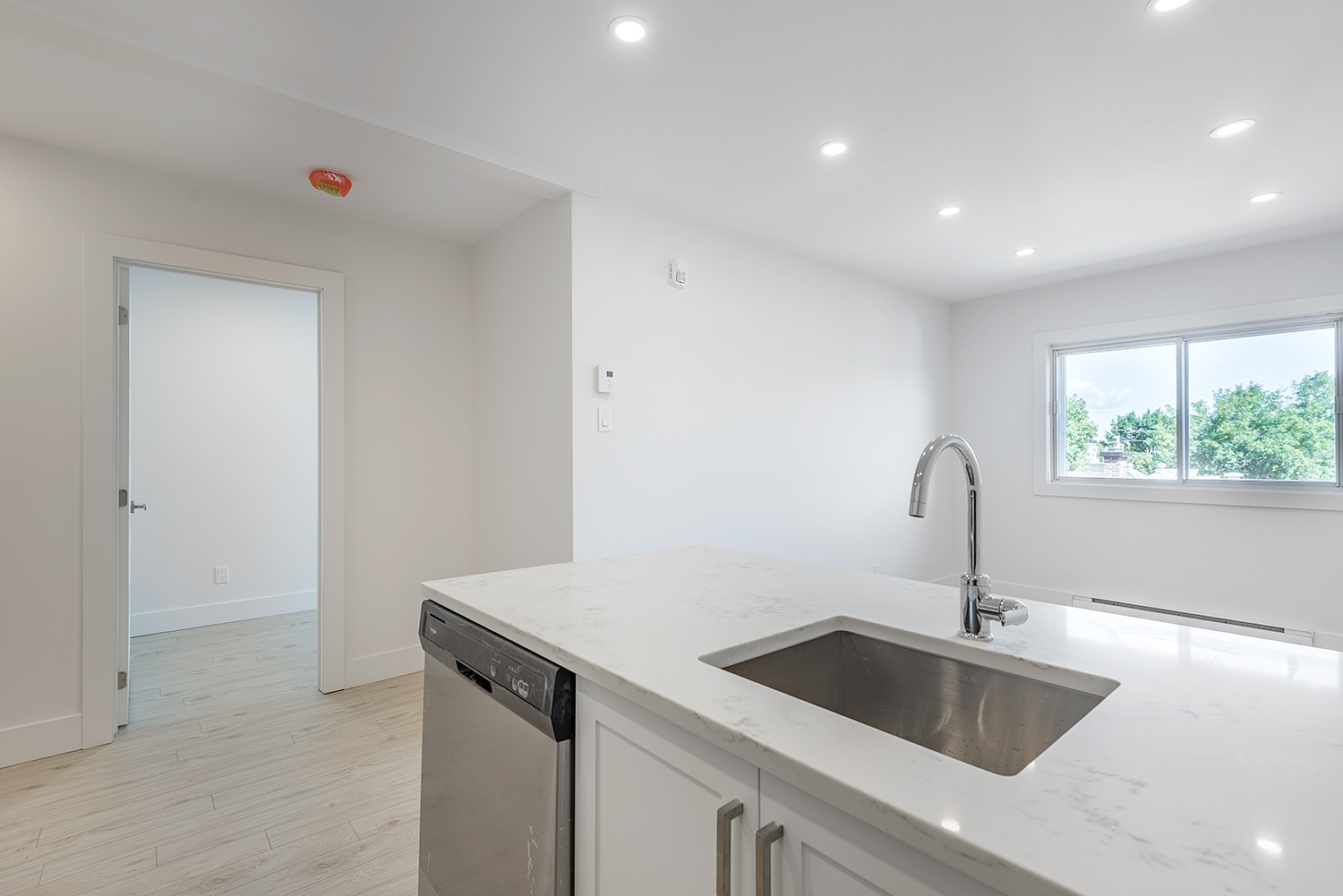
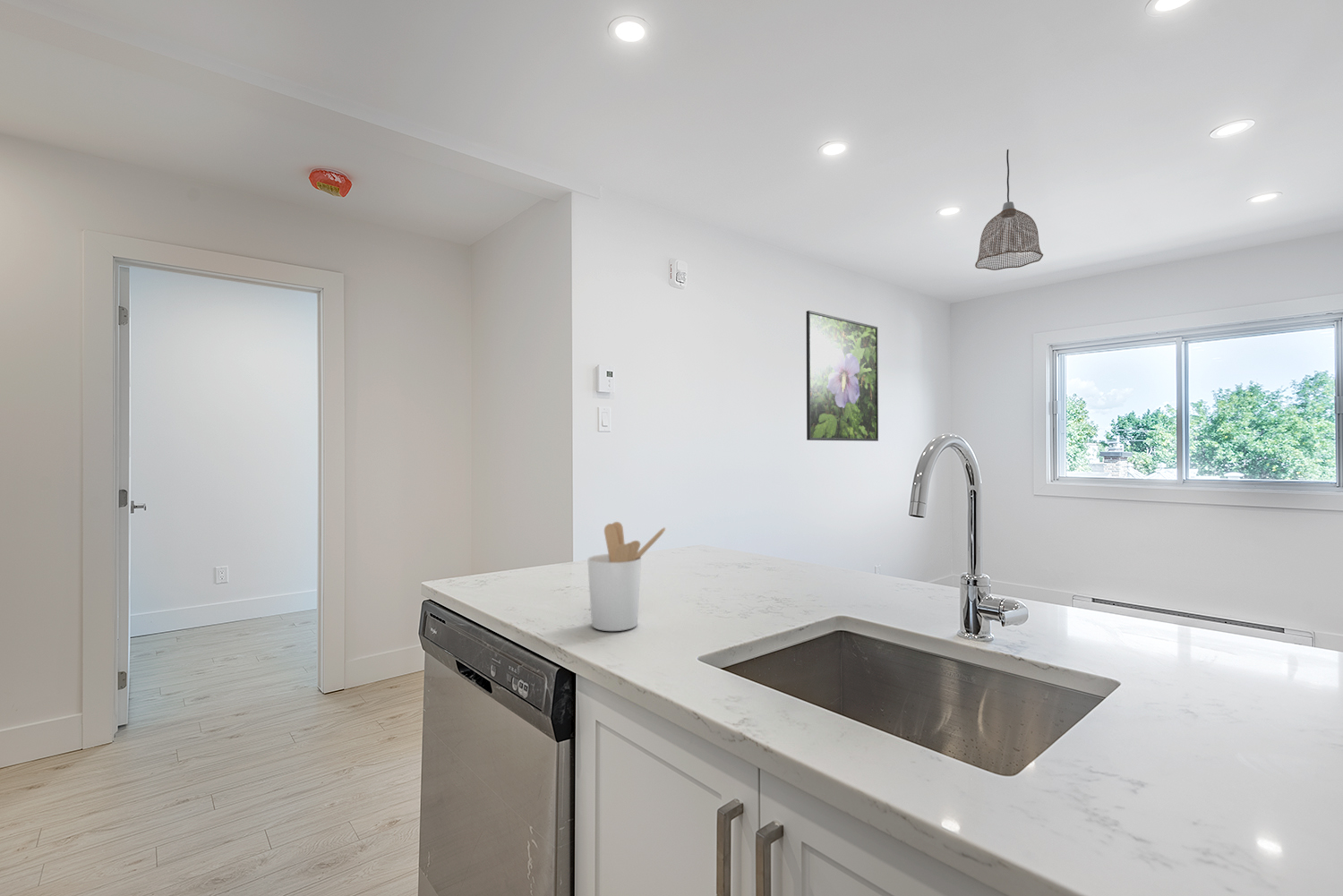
+ utensil holder [586,521,666,632]
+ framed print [806,310,879,442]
+ pendant lamp [974,149,1044,271]
